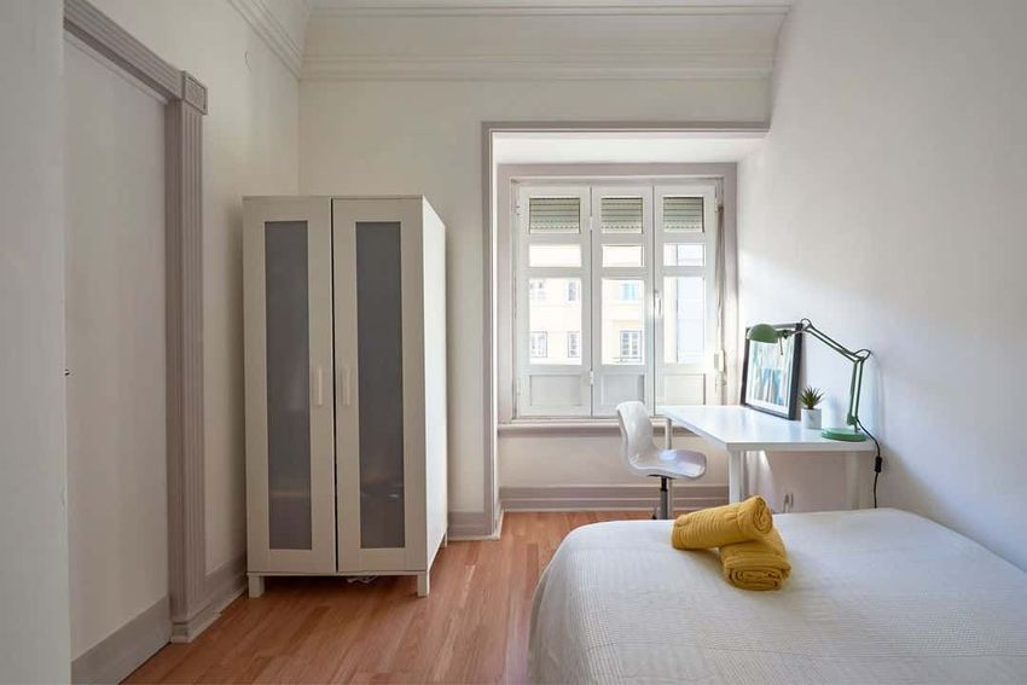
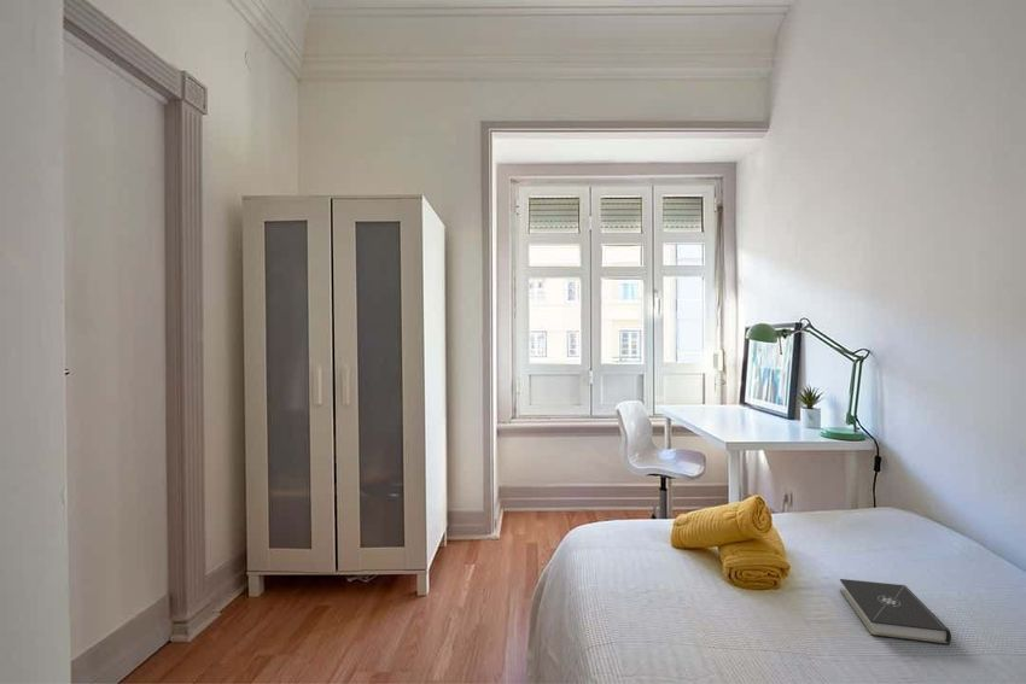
+ book [839,578,952,645]
